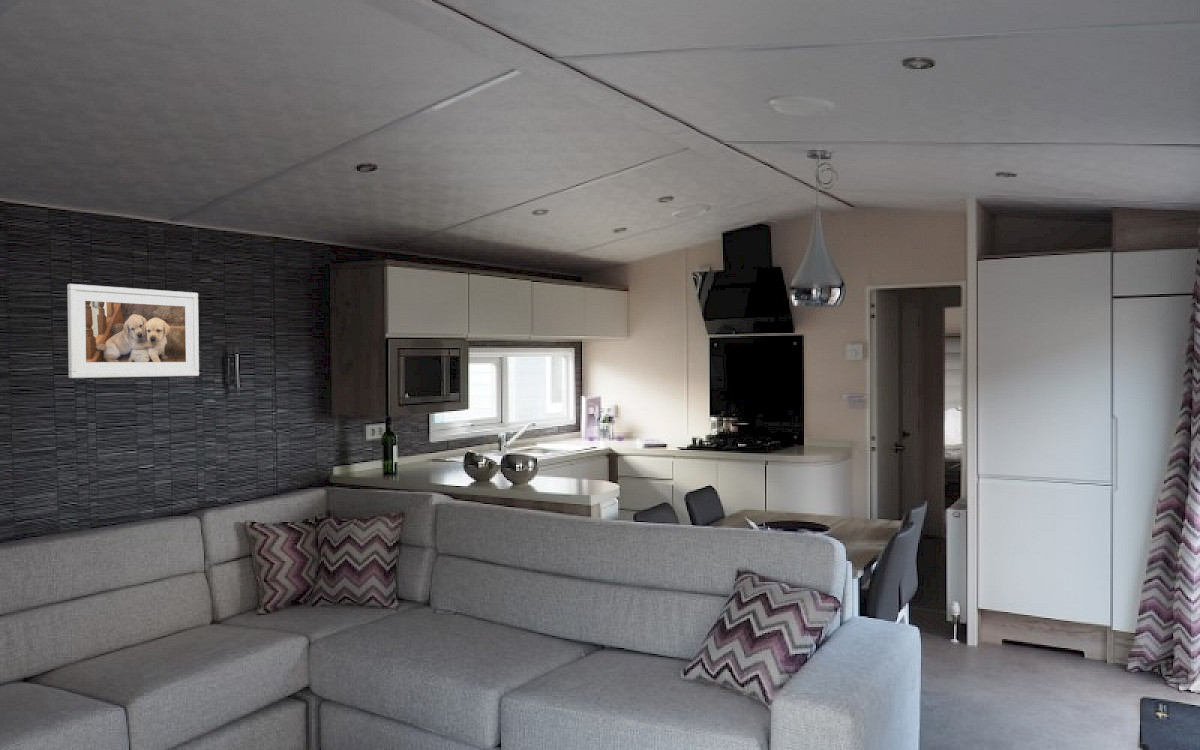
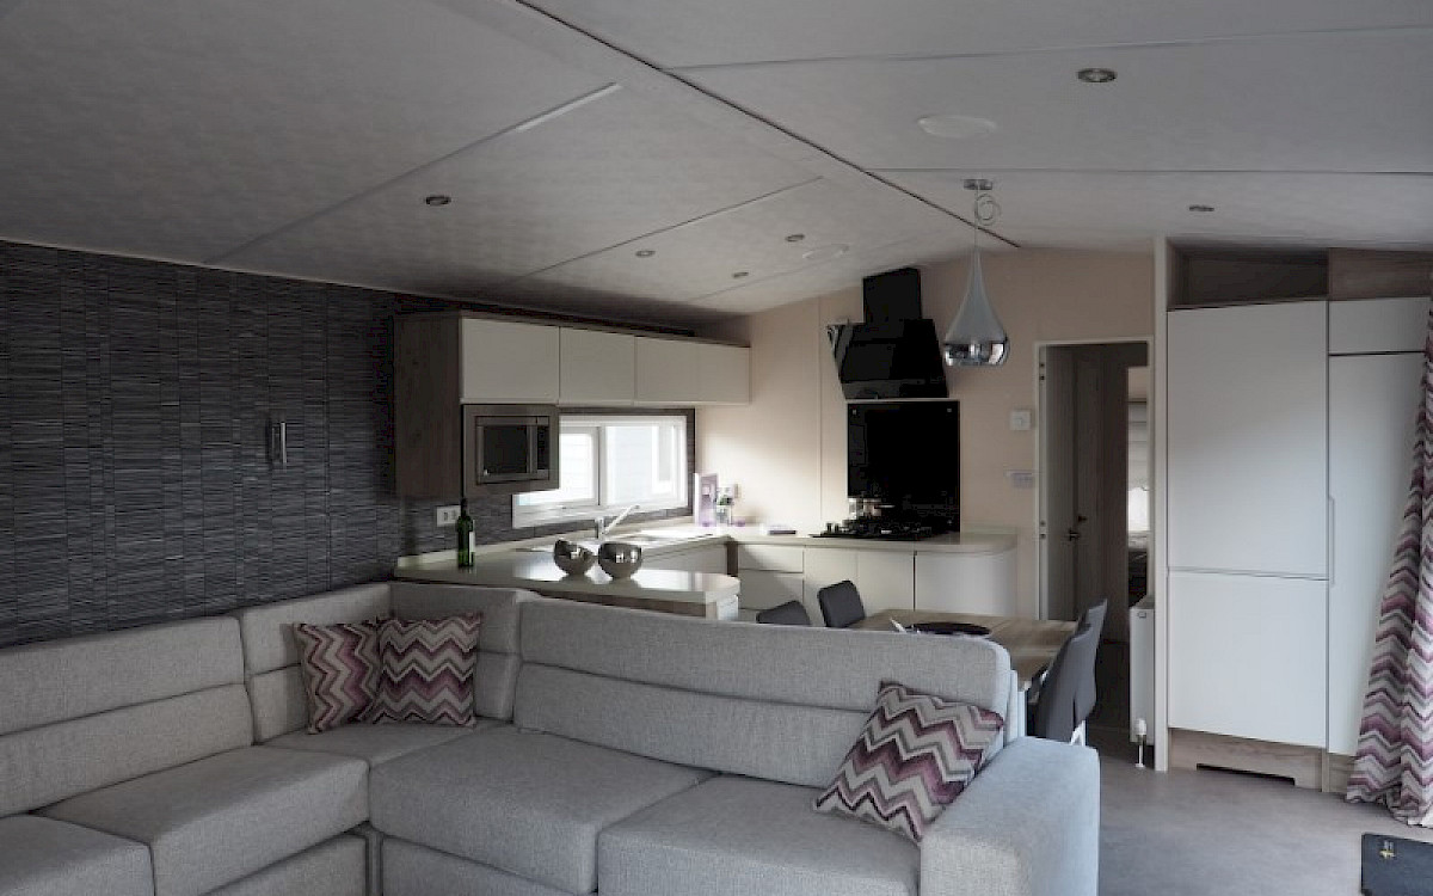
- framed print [66,283,200,379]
